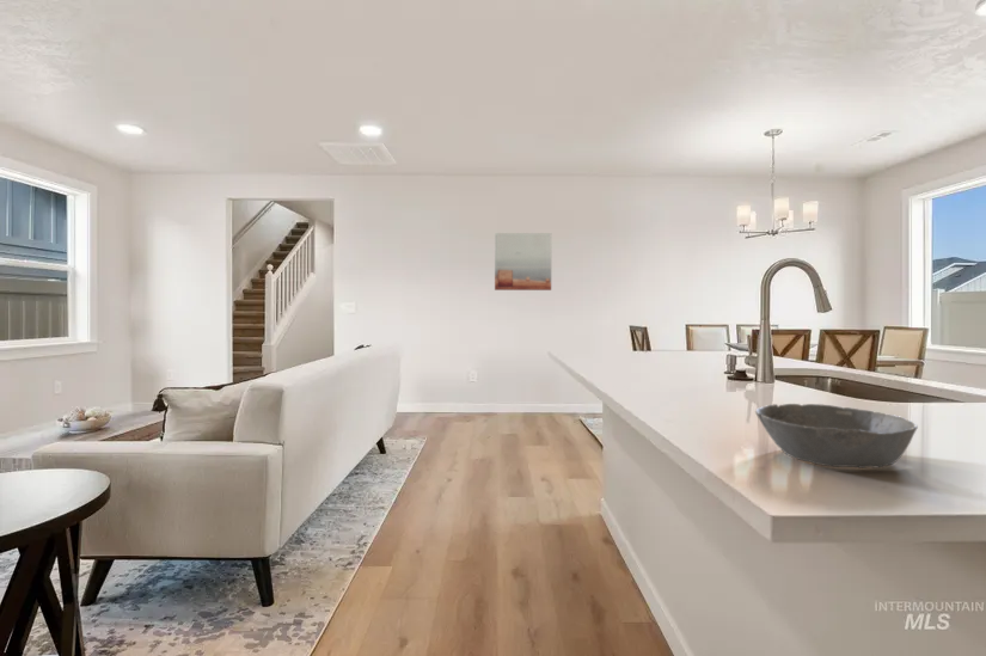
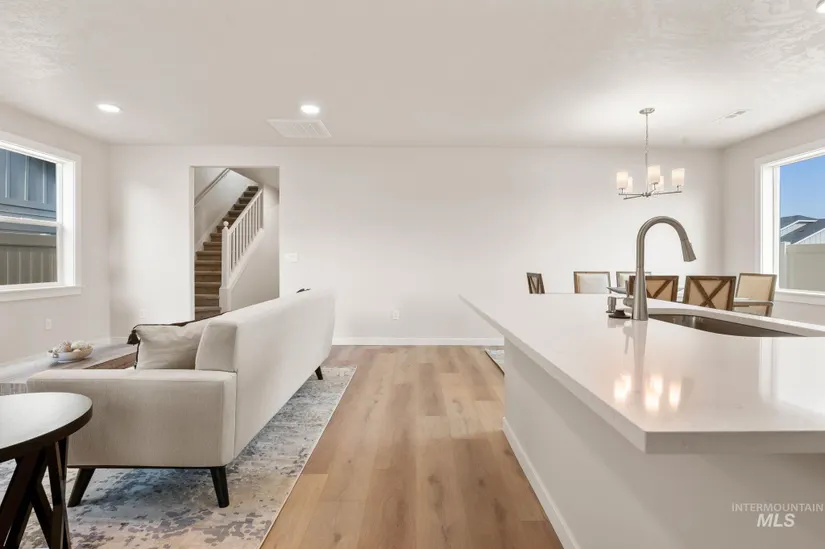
- bowl [754,403,919,470]
- wall art [494,232,552,292]
